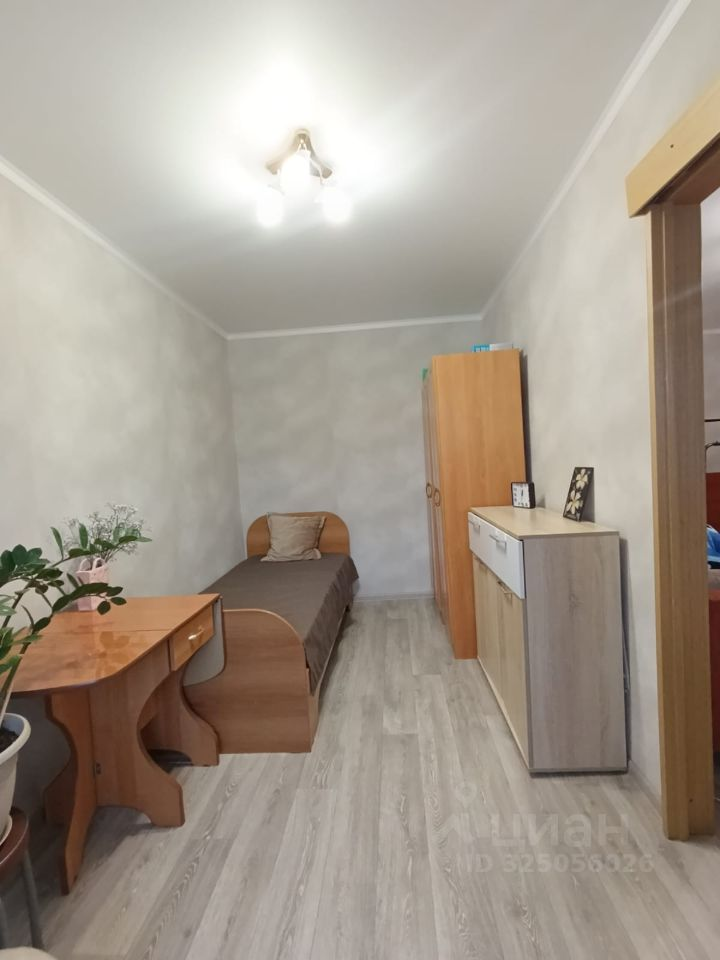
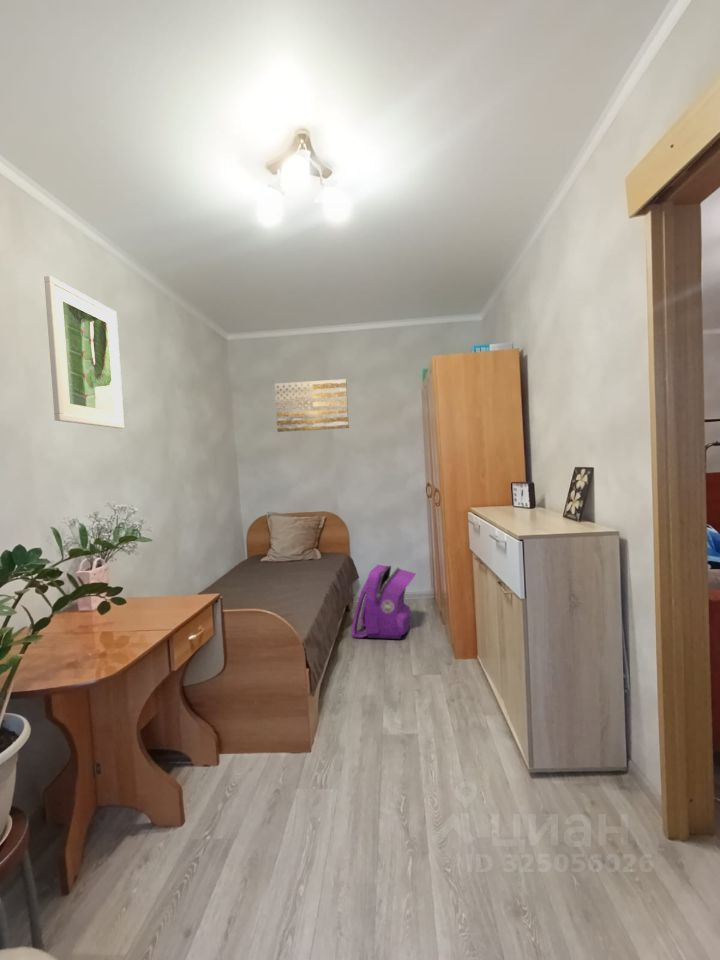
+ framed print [43,275,125,429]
+ wall art [274,378,350,433]
+ backpack [351,564,417,640]
